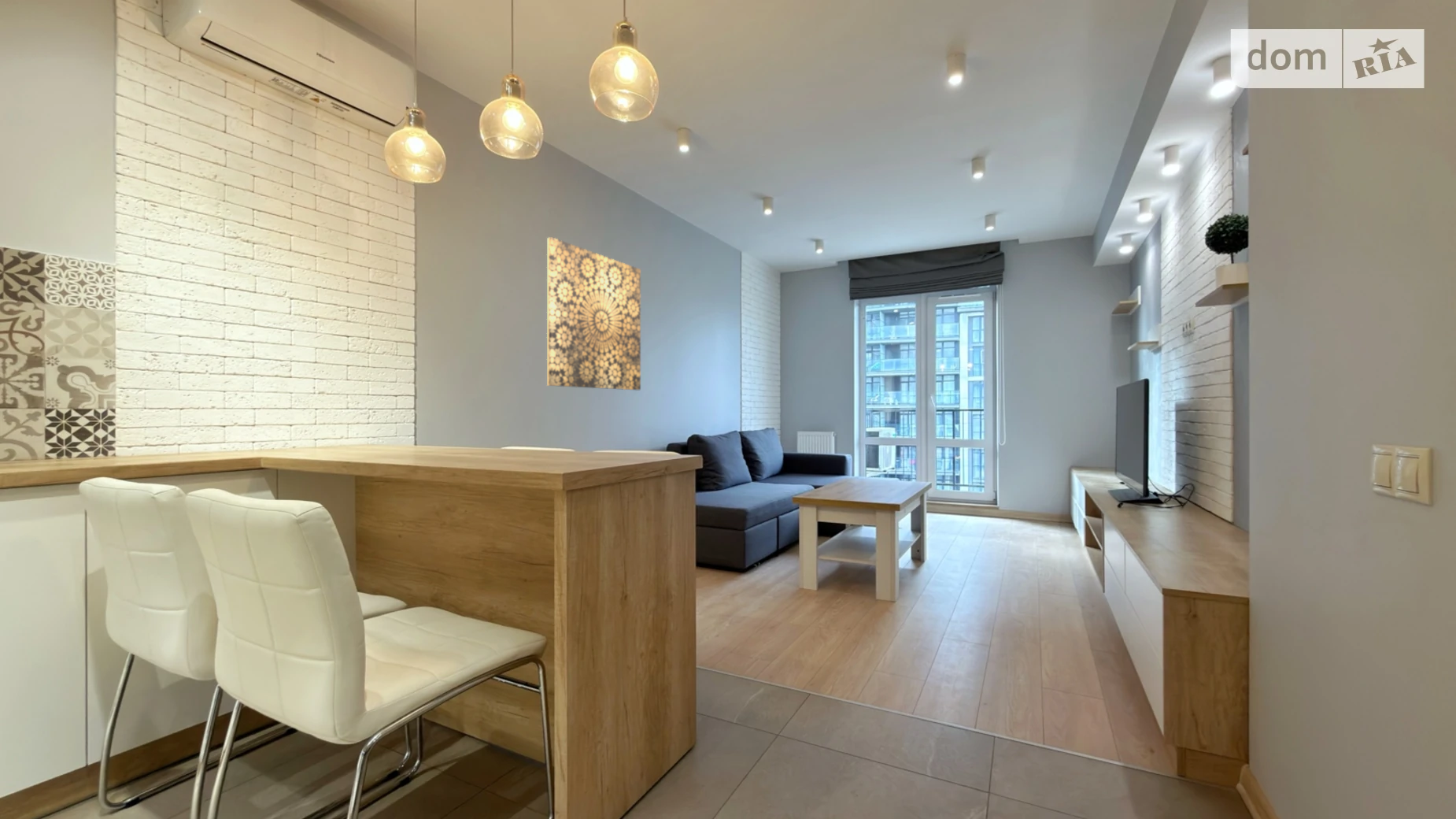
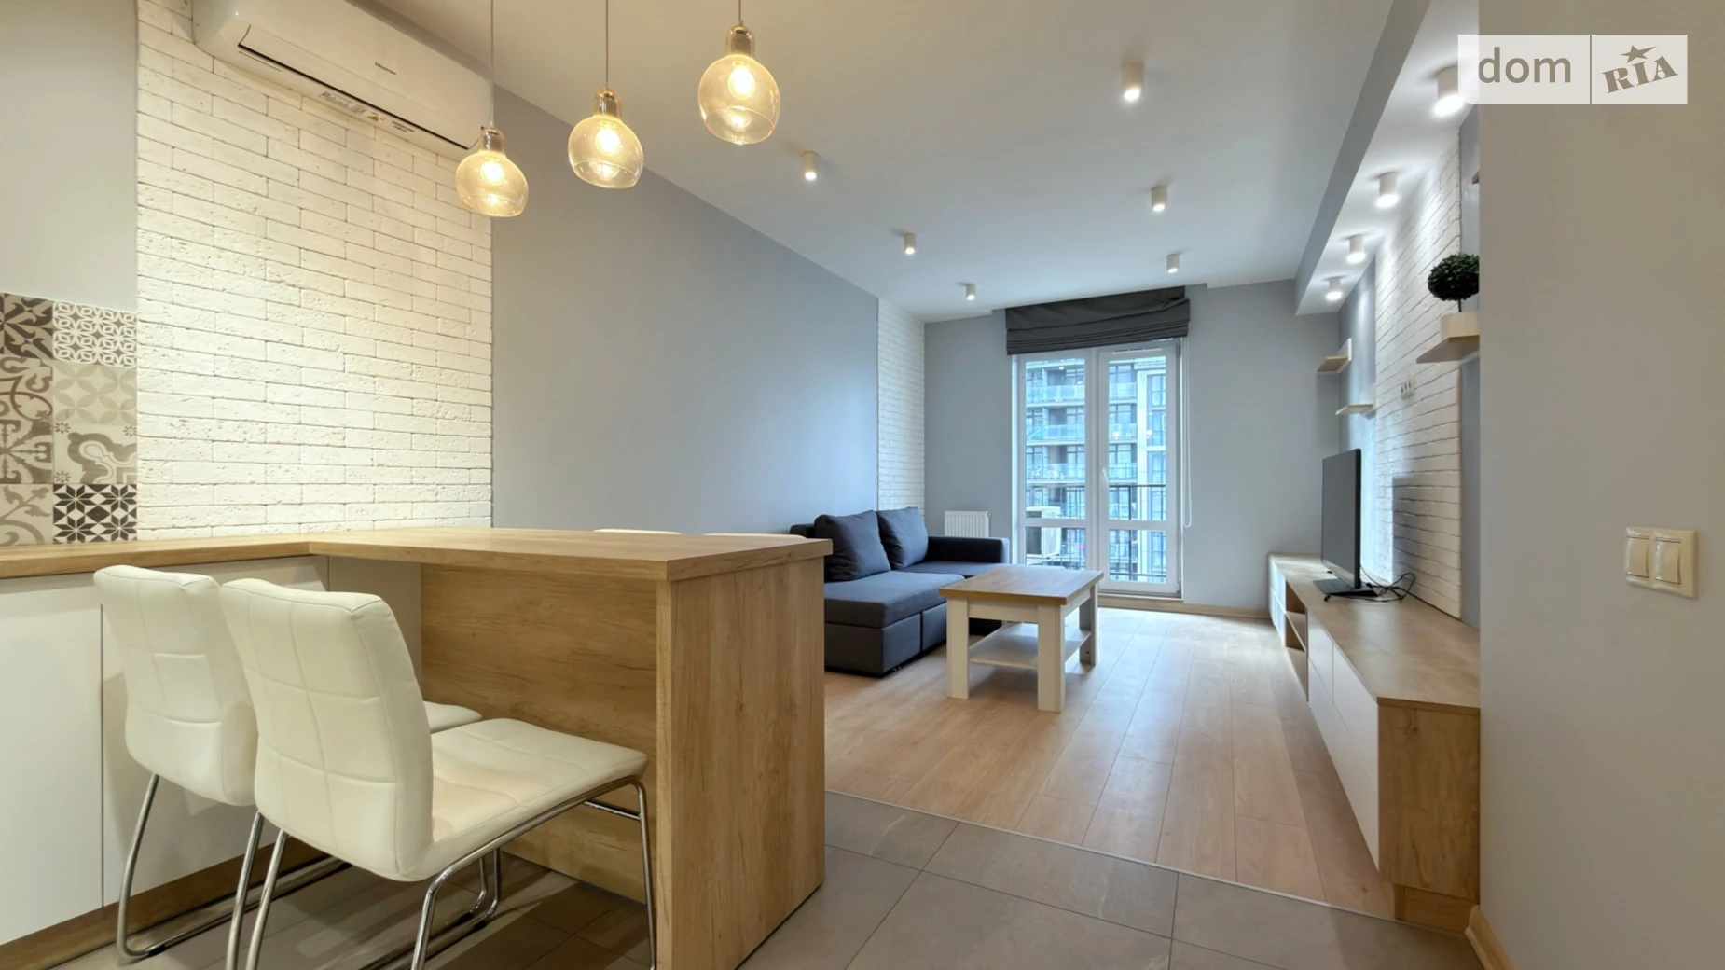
- wall art [546,236,641,391]
